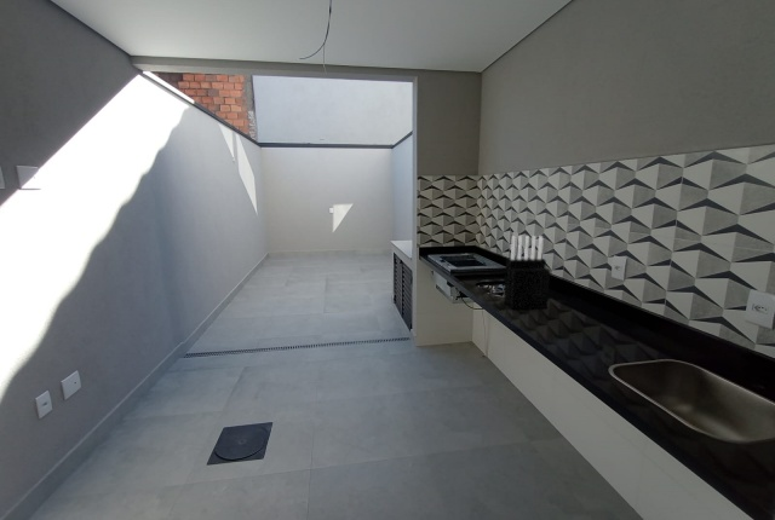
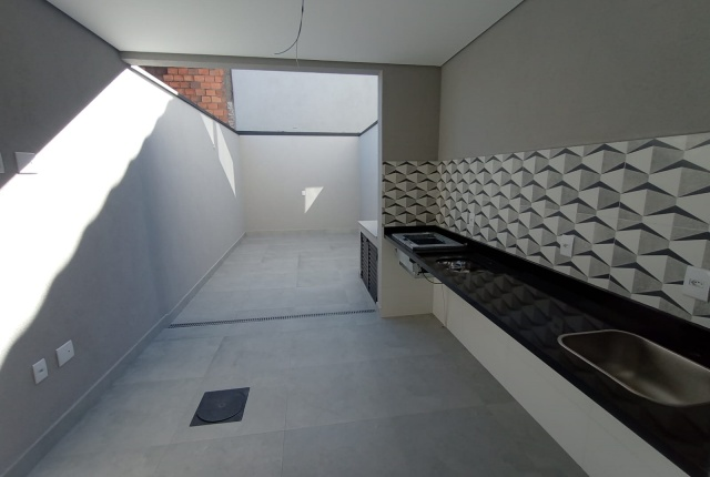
- knife block [503,235,551,311]
